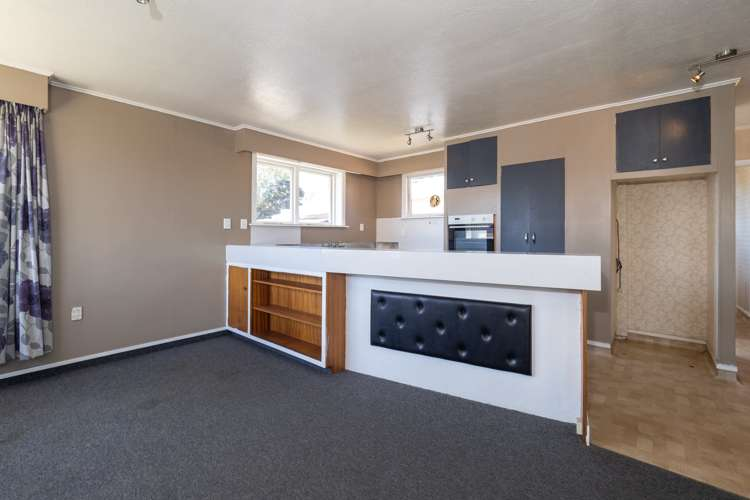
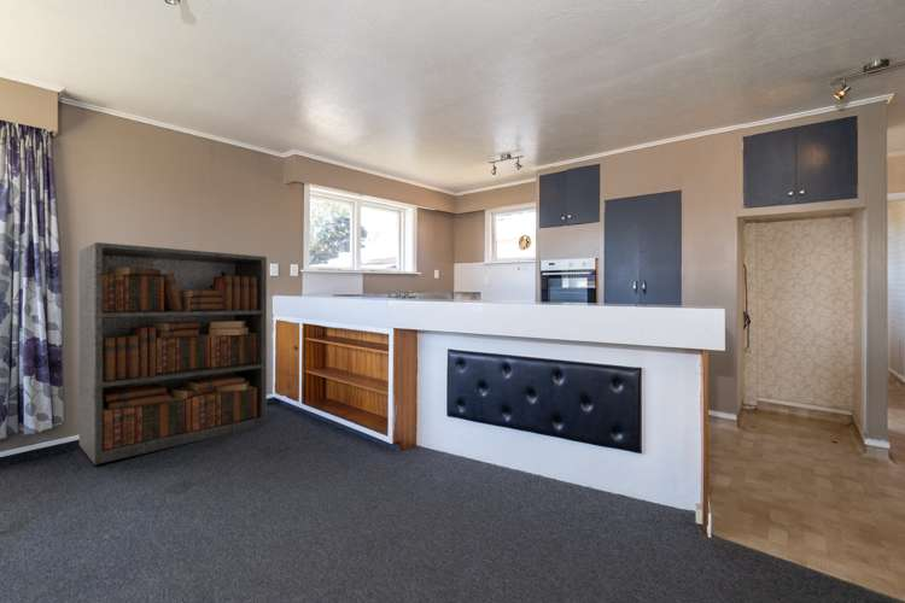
+ bookcase [78,241,268,466]
